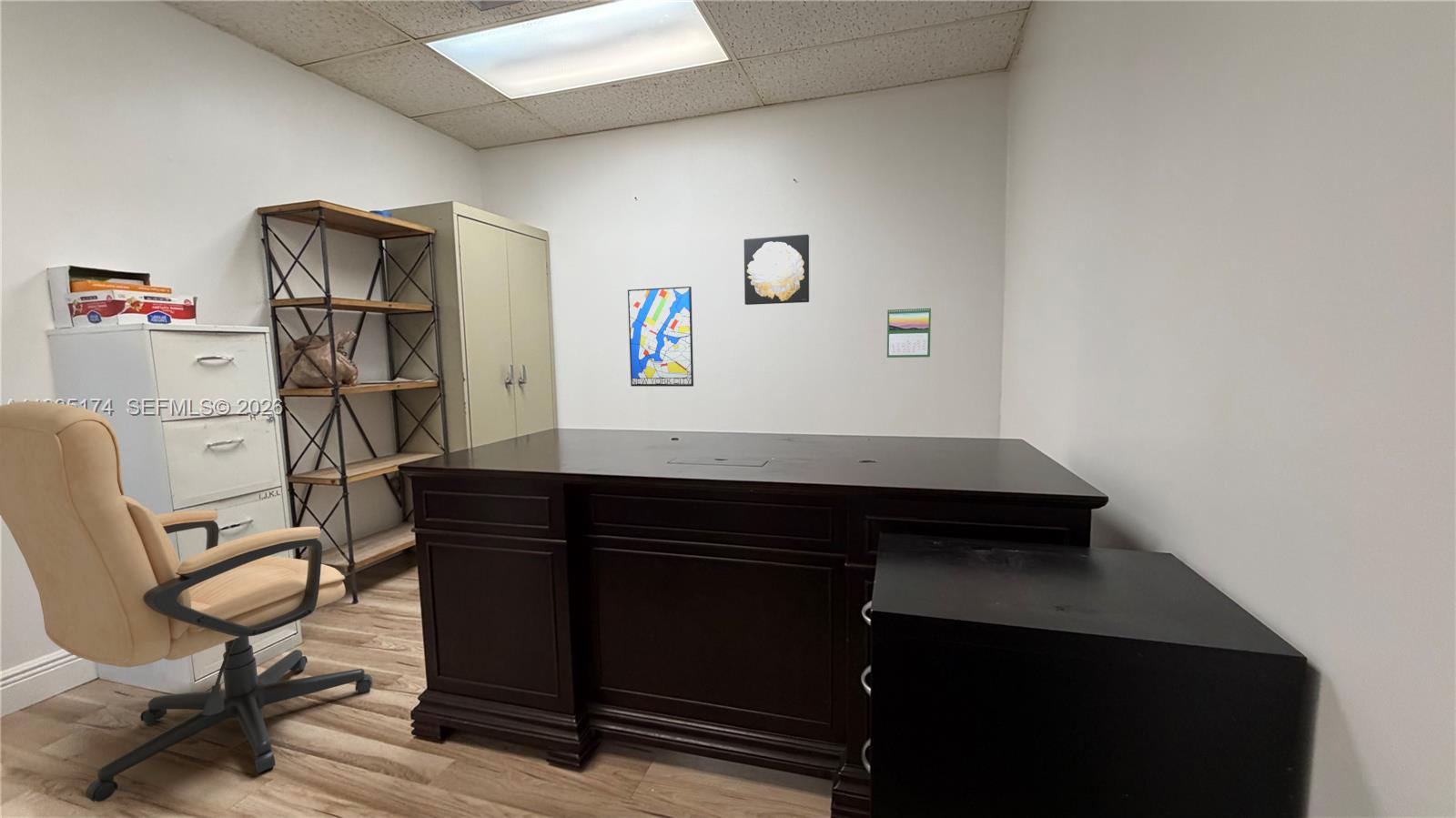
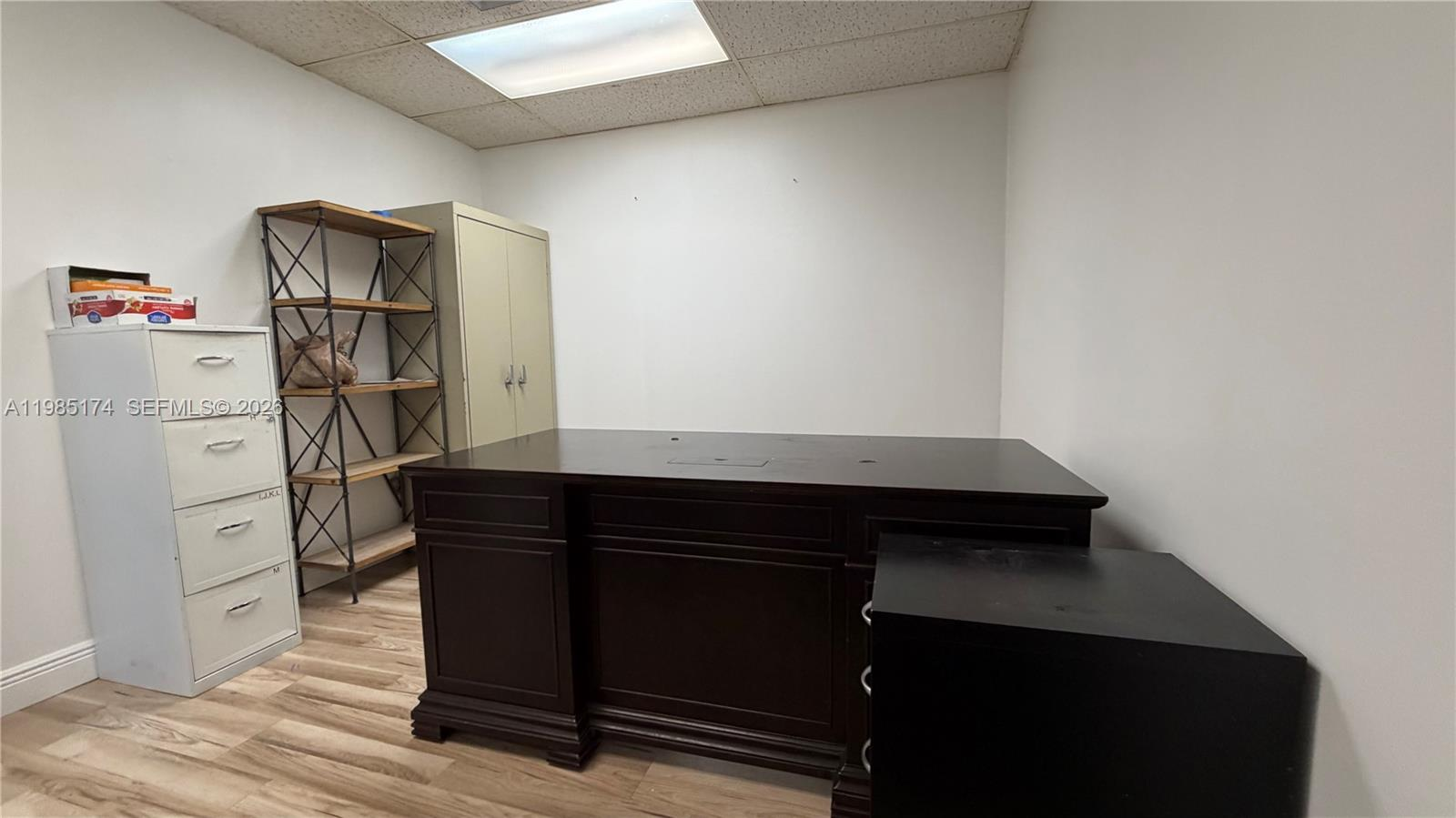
- wall art [743,234,810,306]
- wall art [627,286,694,388]
- chair [0,400,373,803]
- calendar [886,306,932,359]
